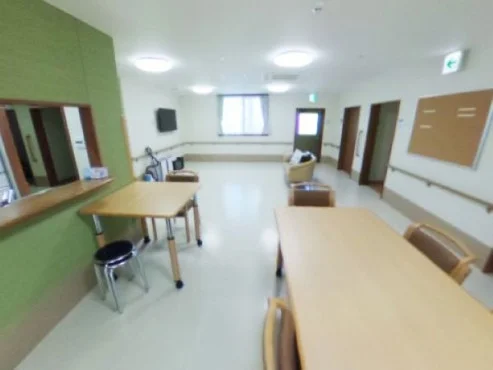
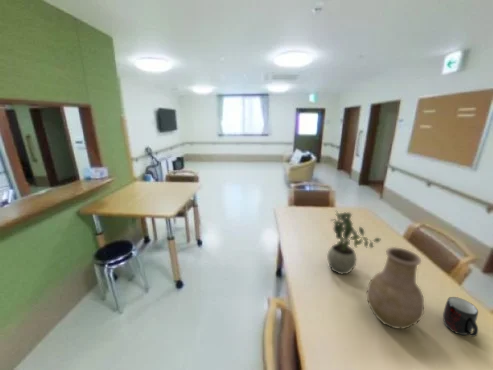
+ vase [366,246,425,330]
+ mug [442,296,479,338]
+ potted plant [326,209,381,275]
